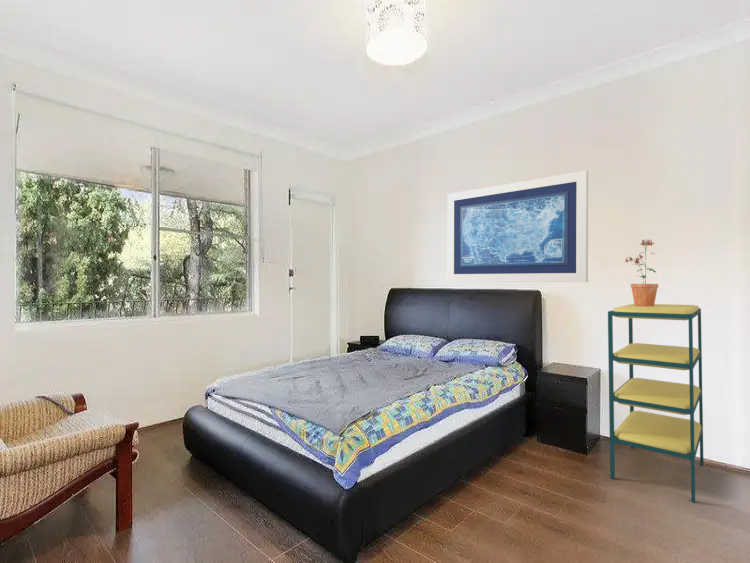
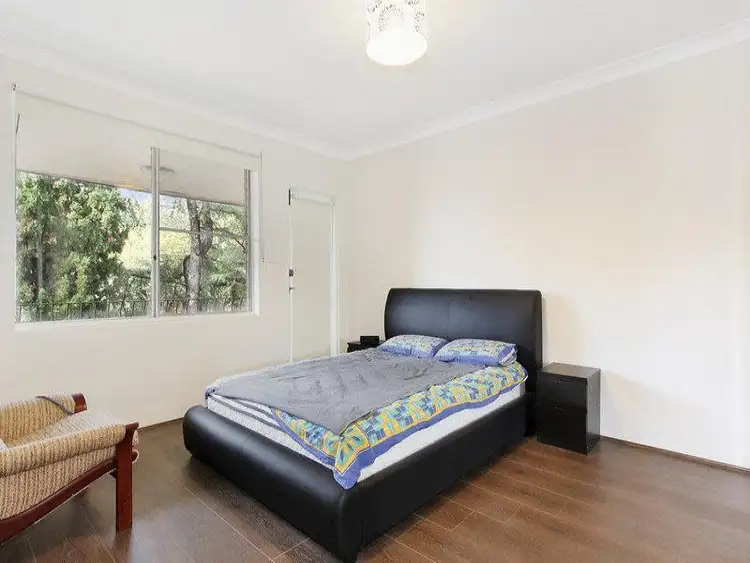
- wall art [447,170,589,283]
- potted plant [624,239,659,306]
- shelving unit [607,303,705,504]
